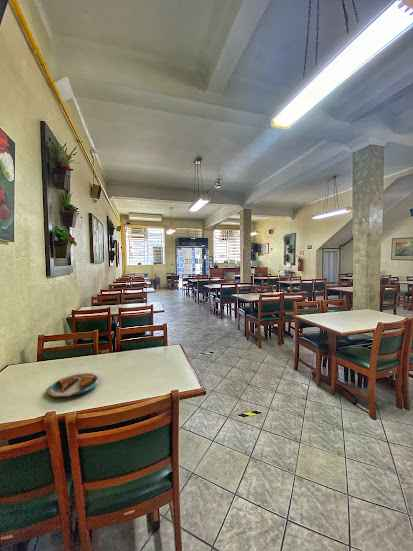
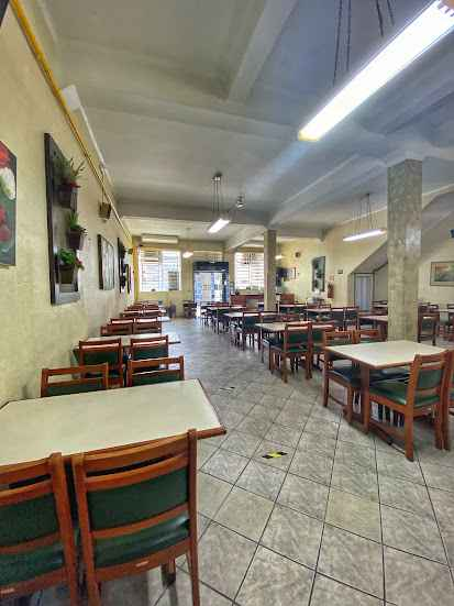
- plate [44,372,102,397]
